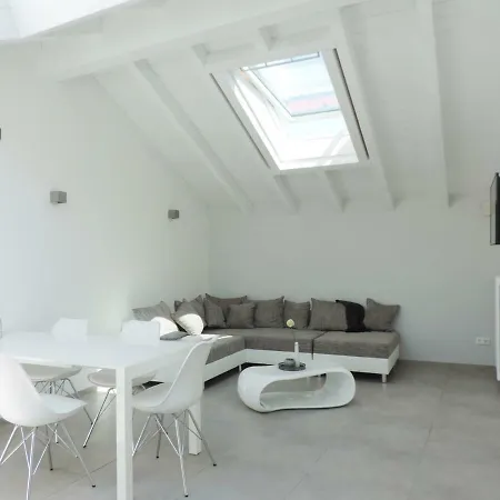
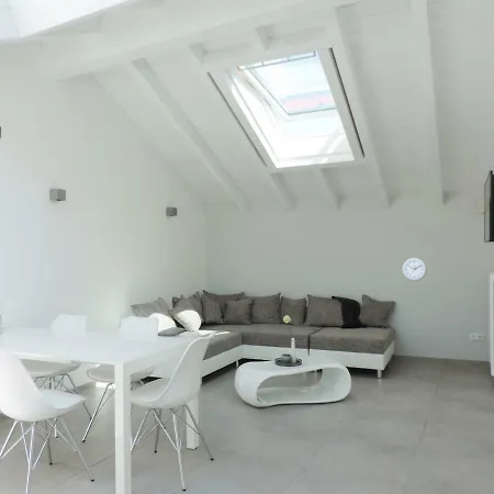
+ wall clock [402,257,427,282]
